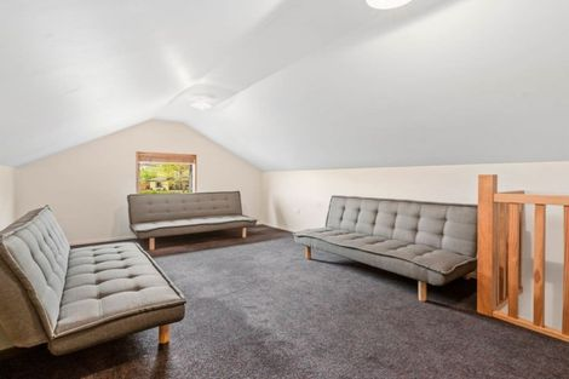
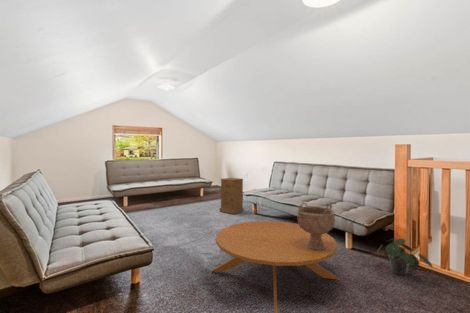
+ potted plant [374,237,434,276]
+ decorative bowl [296,200,336,250]
+ coffee table [210,220,341,313]
+ nightstand [219,177,244,215]
